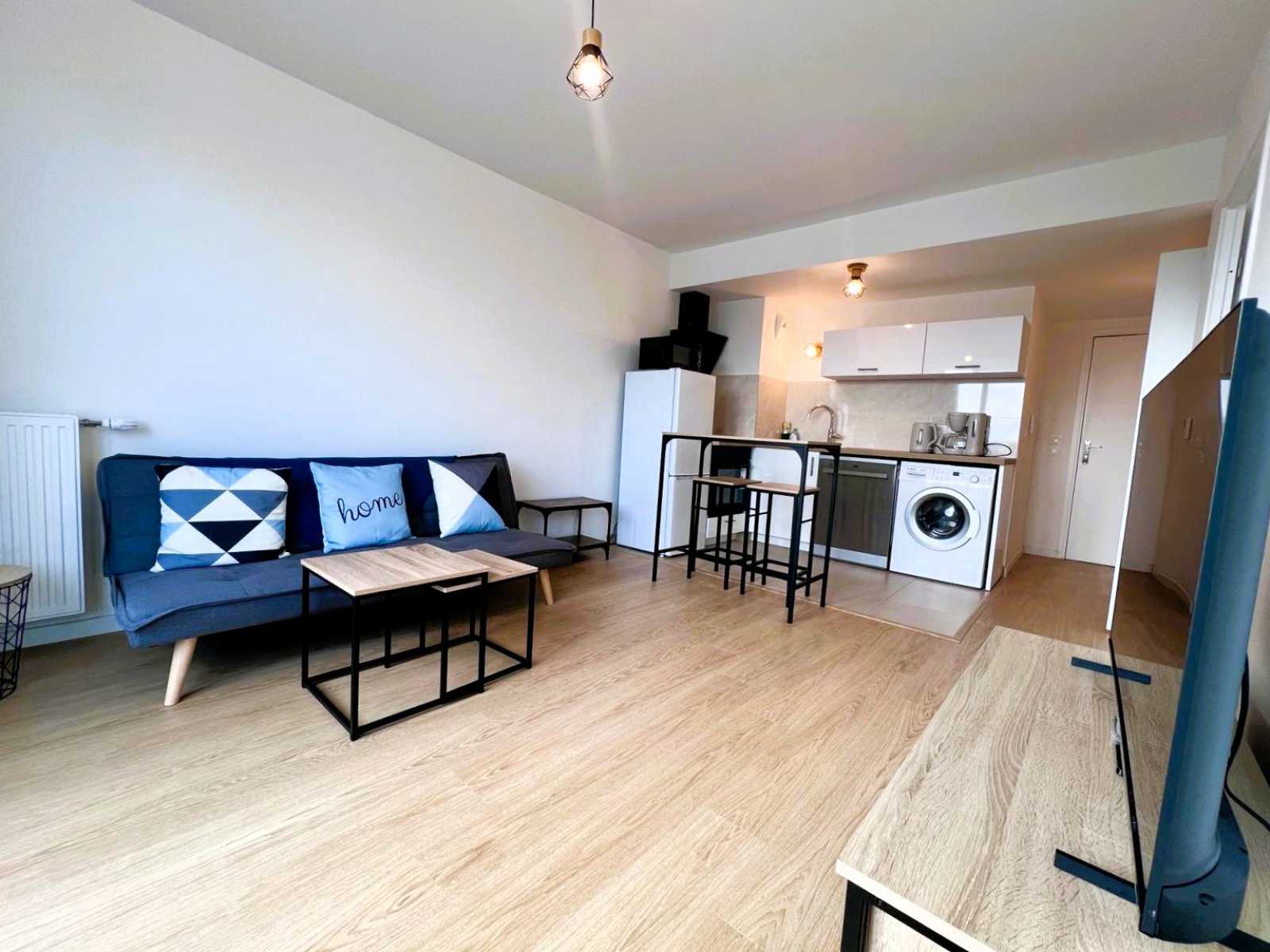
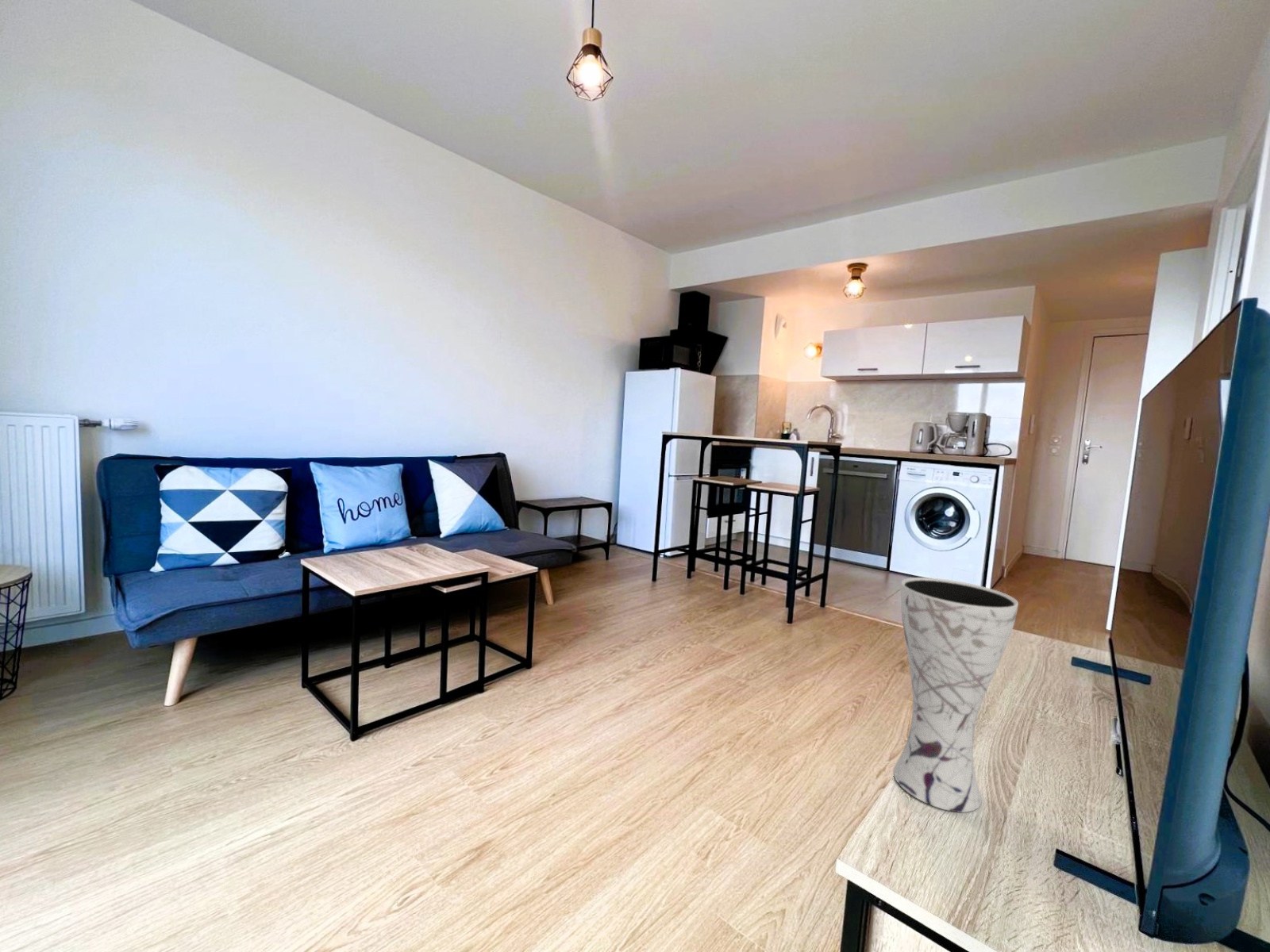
+ vase [892,577,1019,813]
